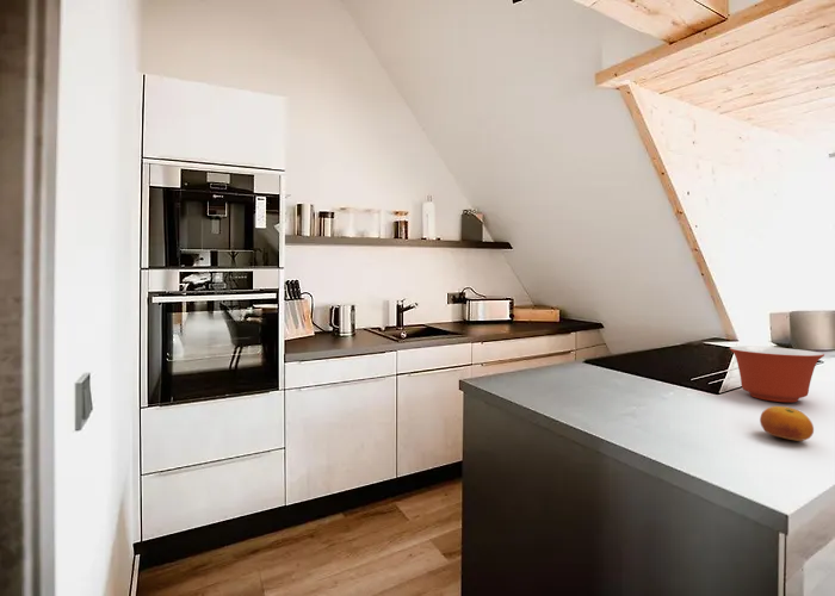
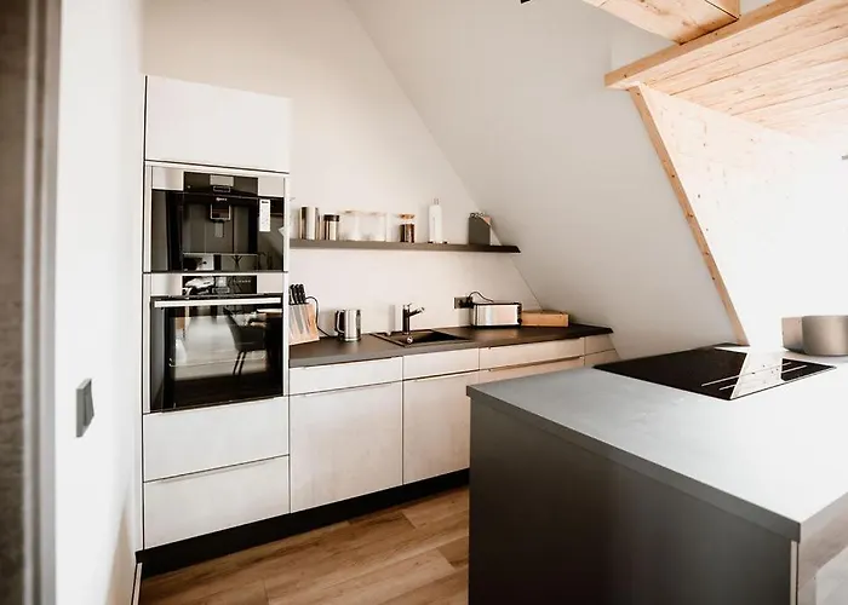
- fruit [759,405,815,442]
- mixing bowl [729,346,825,403]
